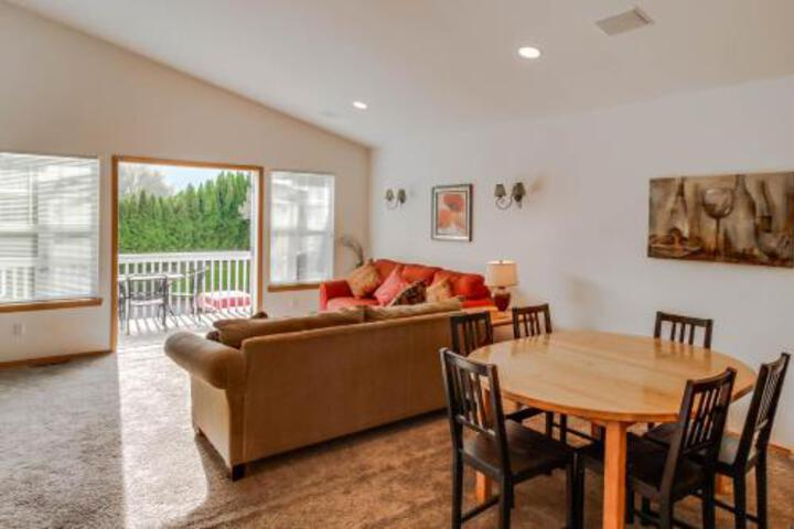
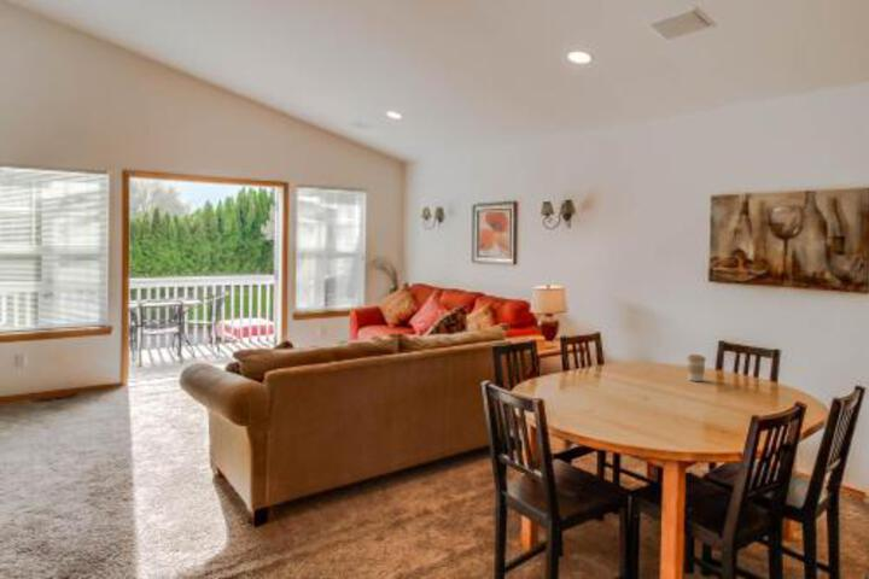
+ coffee cup [686,353,707,382]
